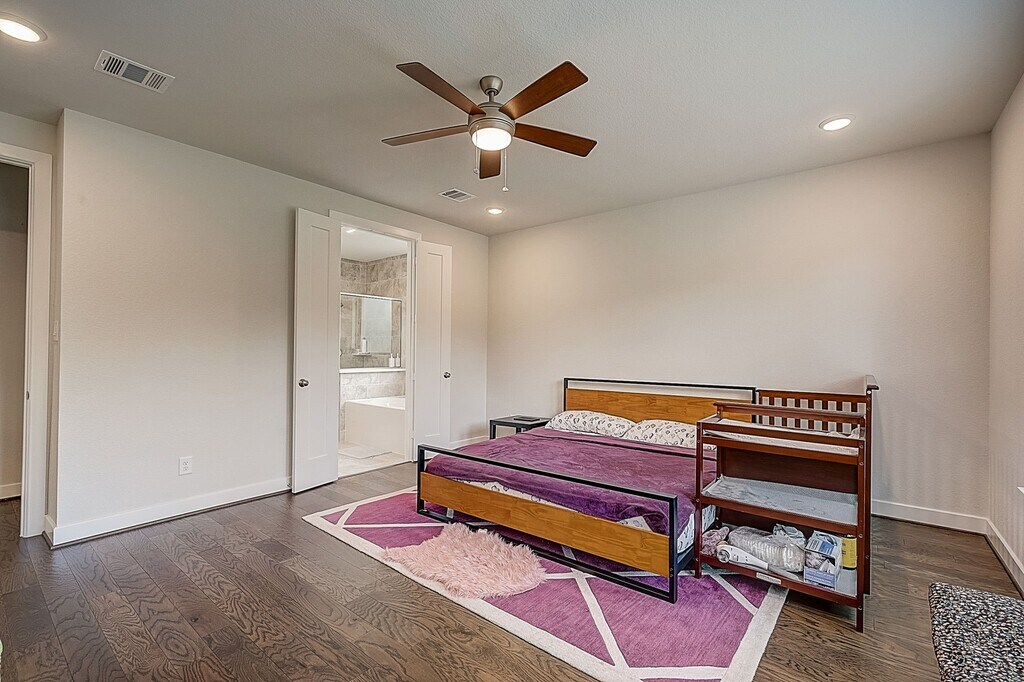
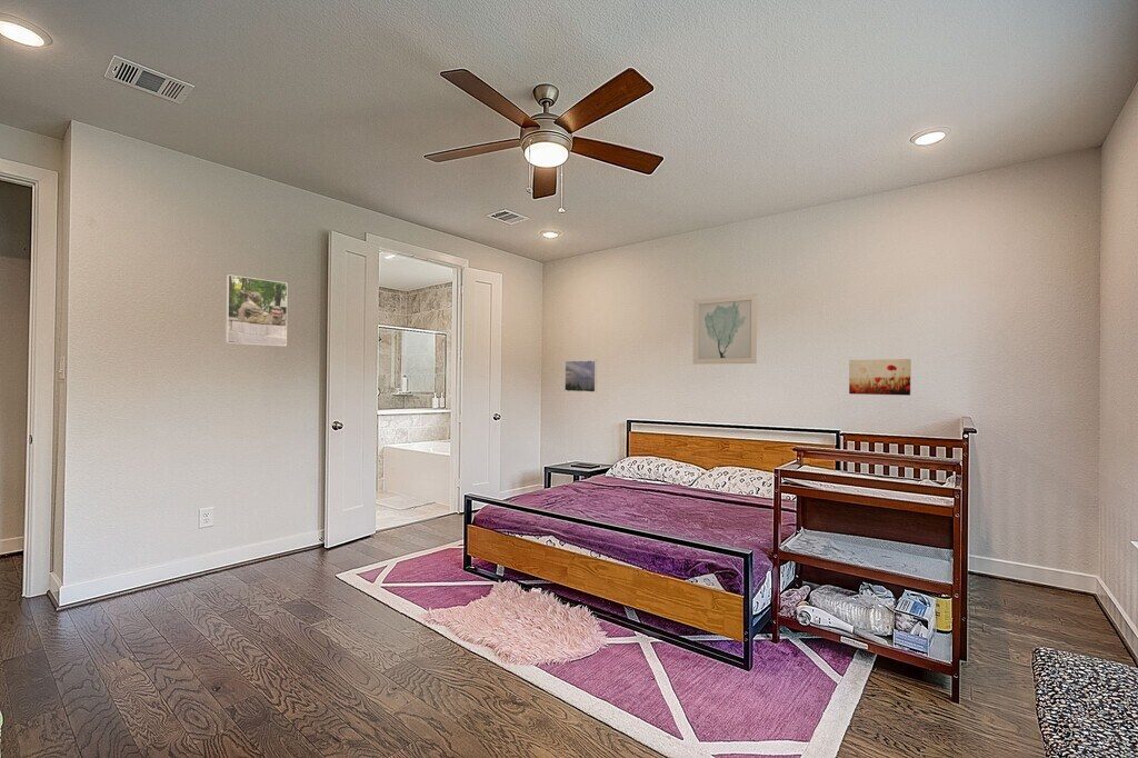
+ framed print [563,359,598,393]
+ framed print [224,273,289,347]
+ wall art [848,358,912,397]
+ wall art [692,293,758,366]
